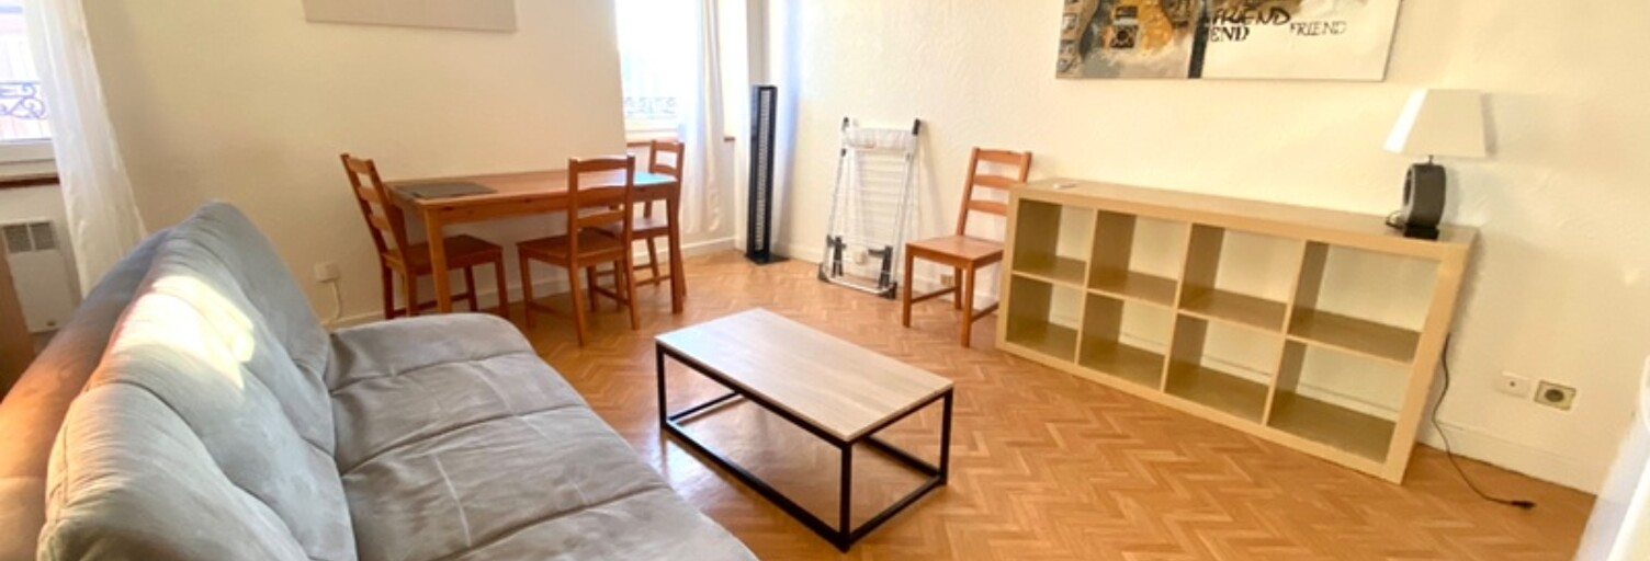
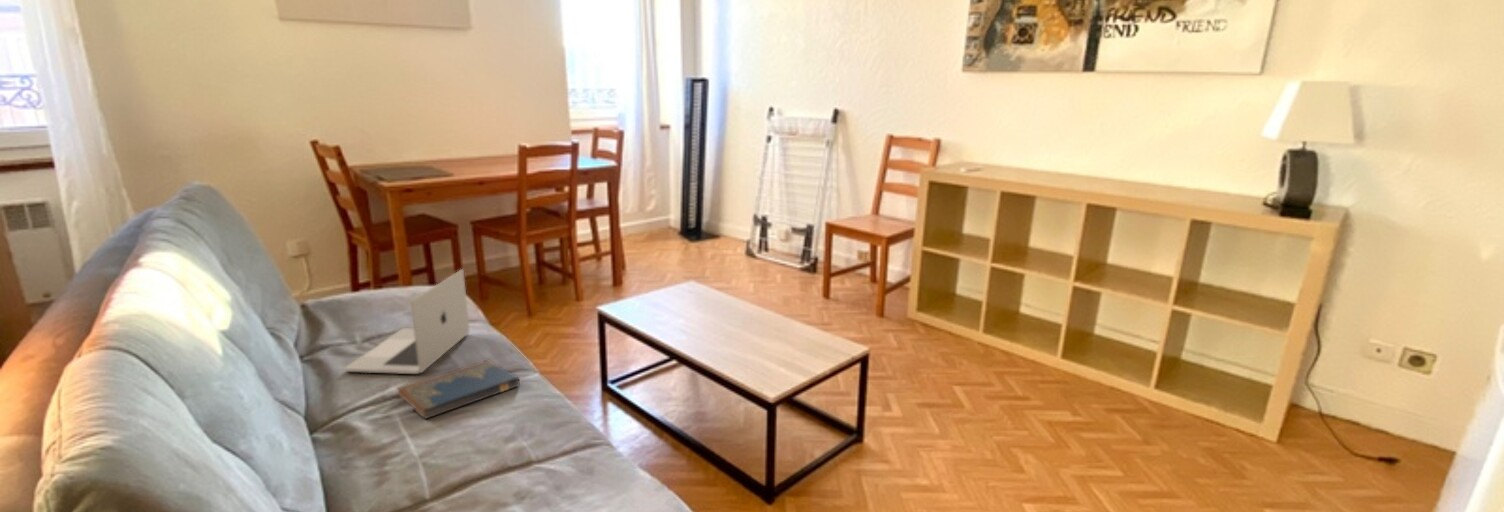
+ hardcover book [395,359,521,420]
+ laptop [343,268,470,375]
